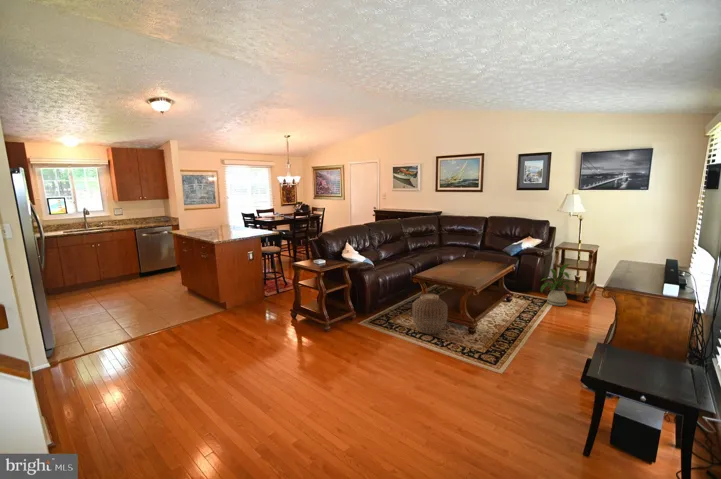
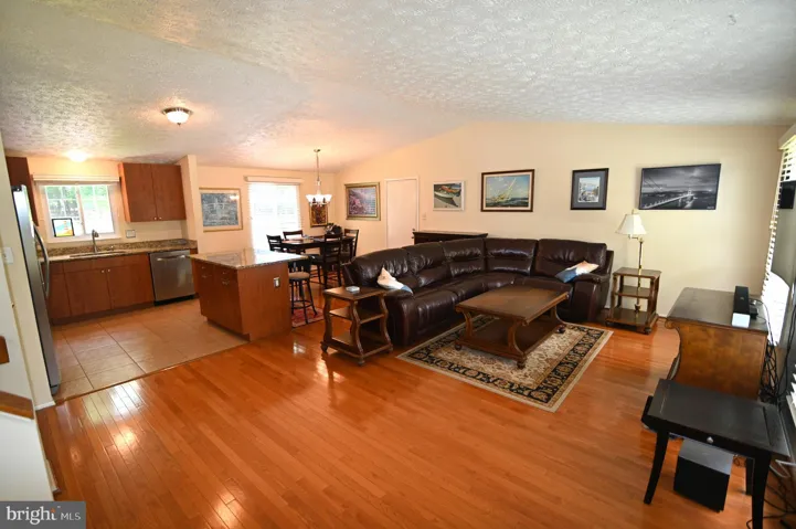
- woven basket [411,293,448,335]
- house plant [540,263,574,307]
